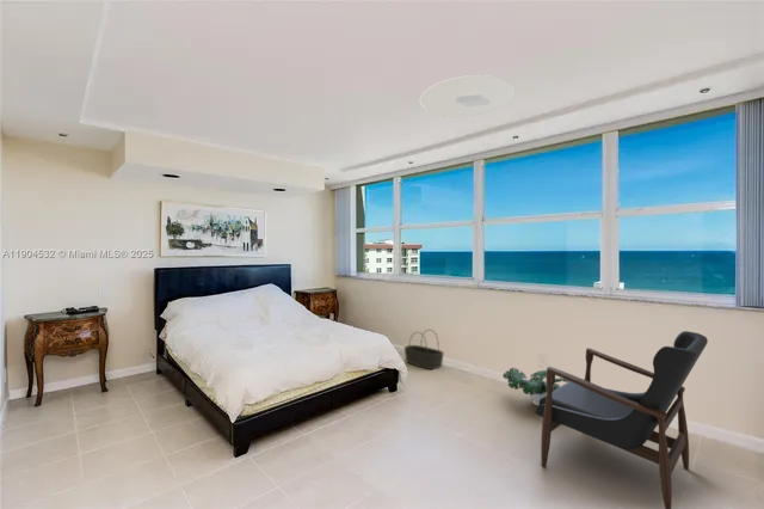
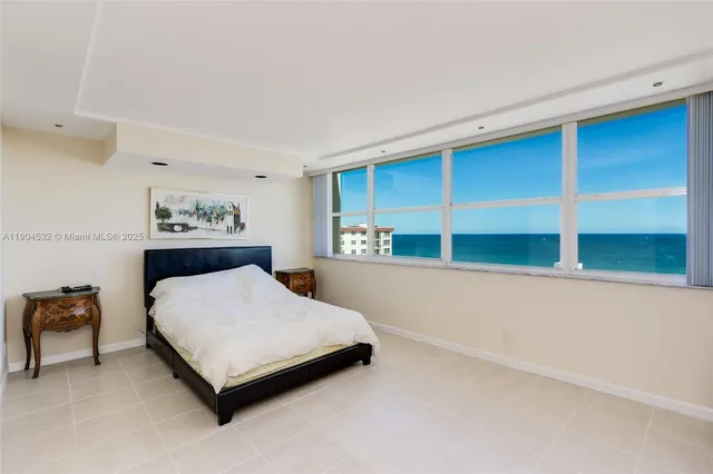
- potted plant [501,367,569,406]
- armchair [534,330,709,509]
- ceiling light [419,74,517,118]
- basket [403,329,445,370]
